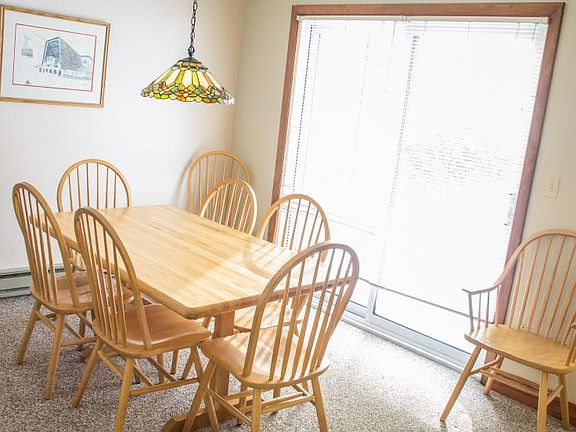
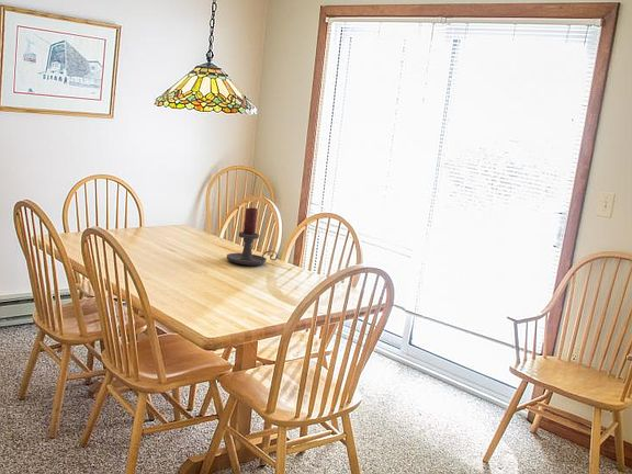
+ candle holder [226,206,279,267]
